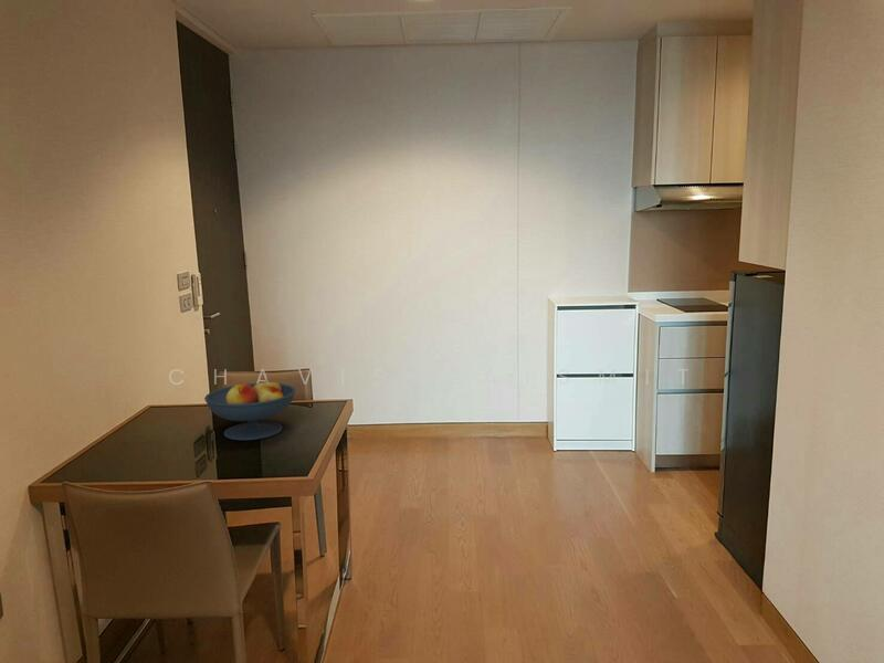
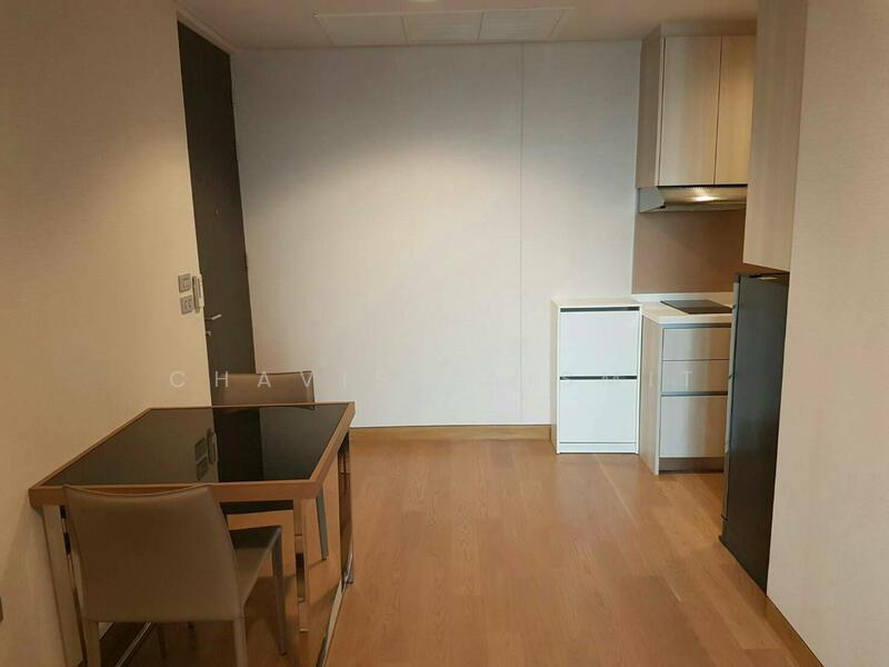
- fruit bowl [203,378,296,441]
